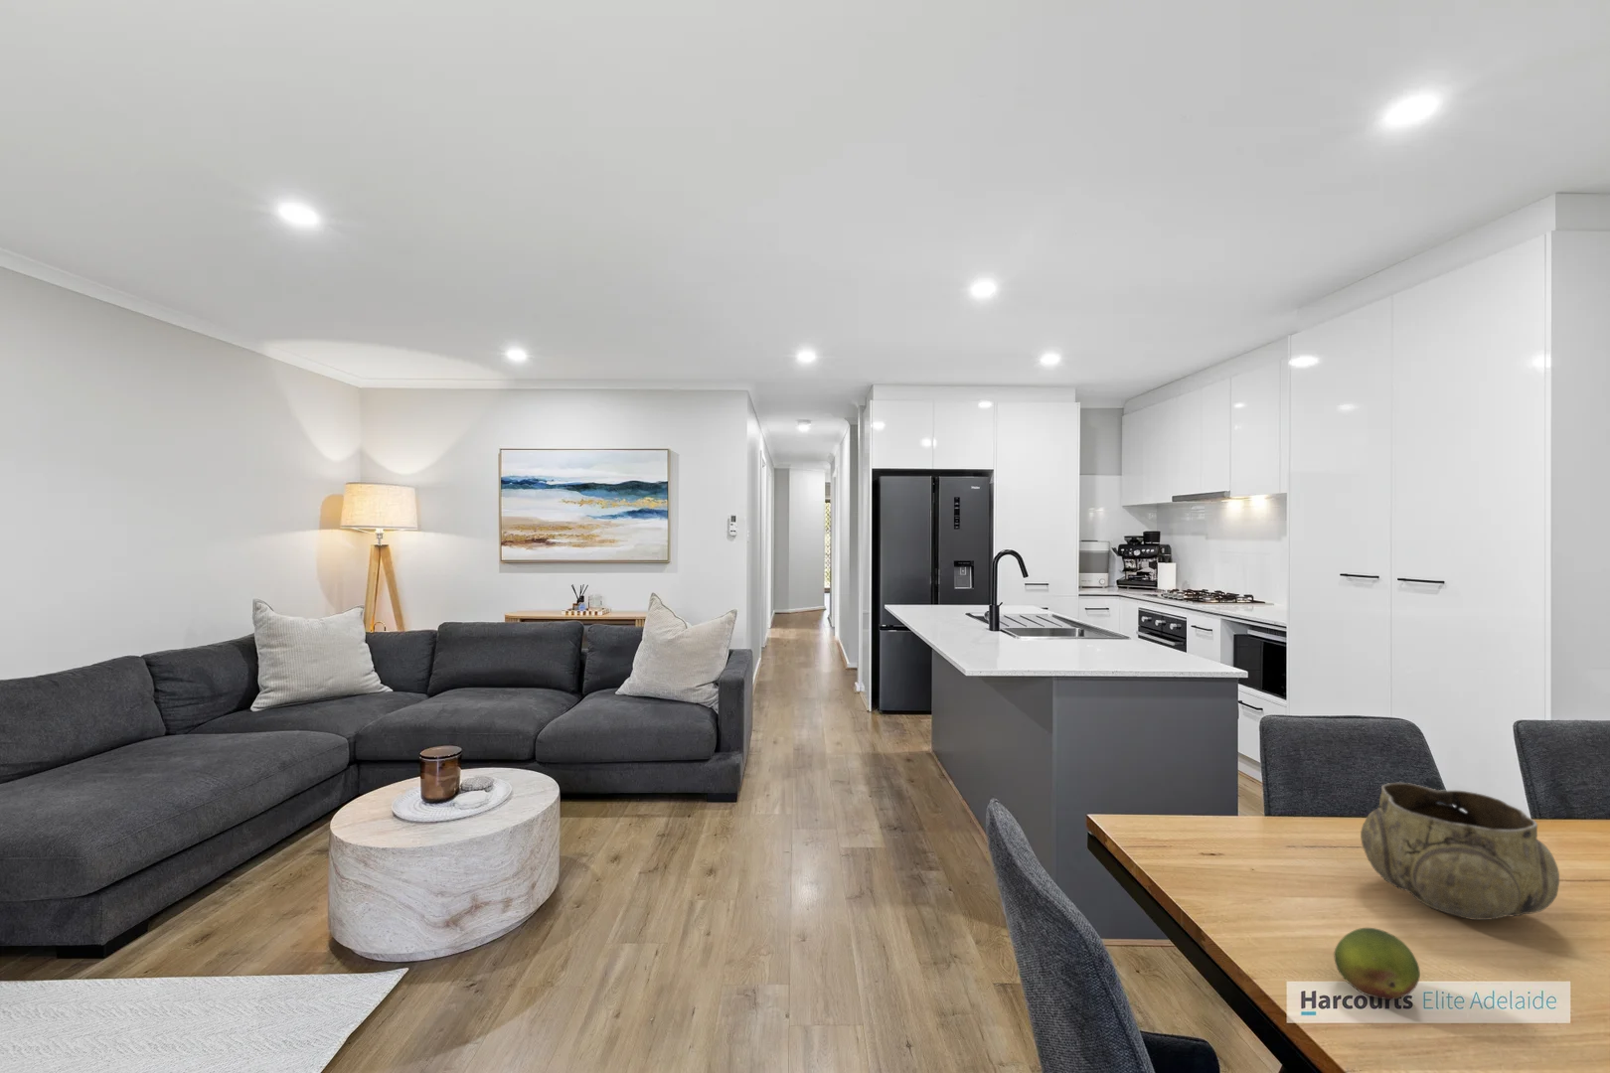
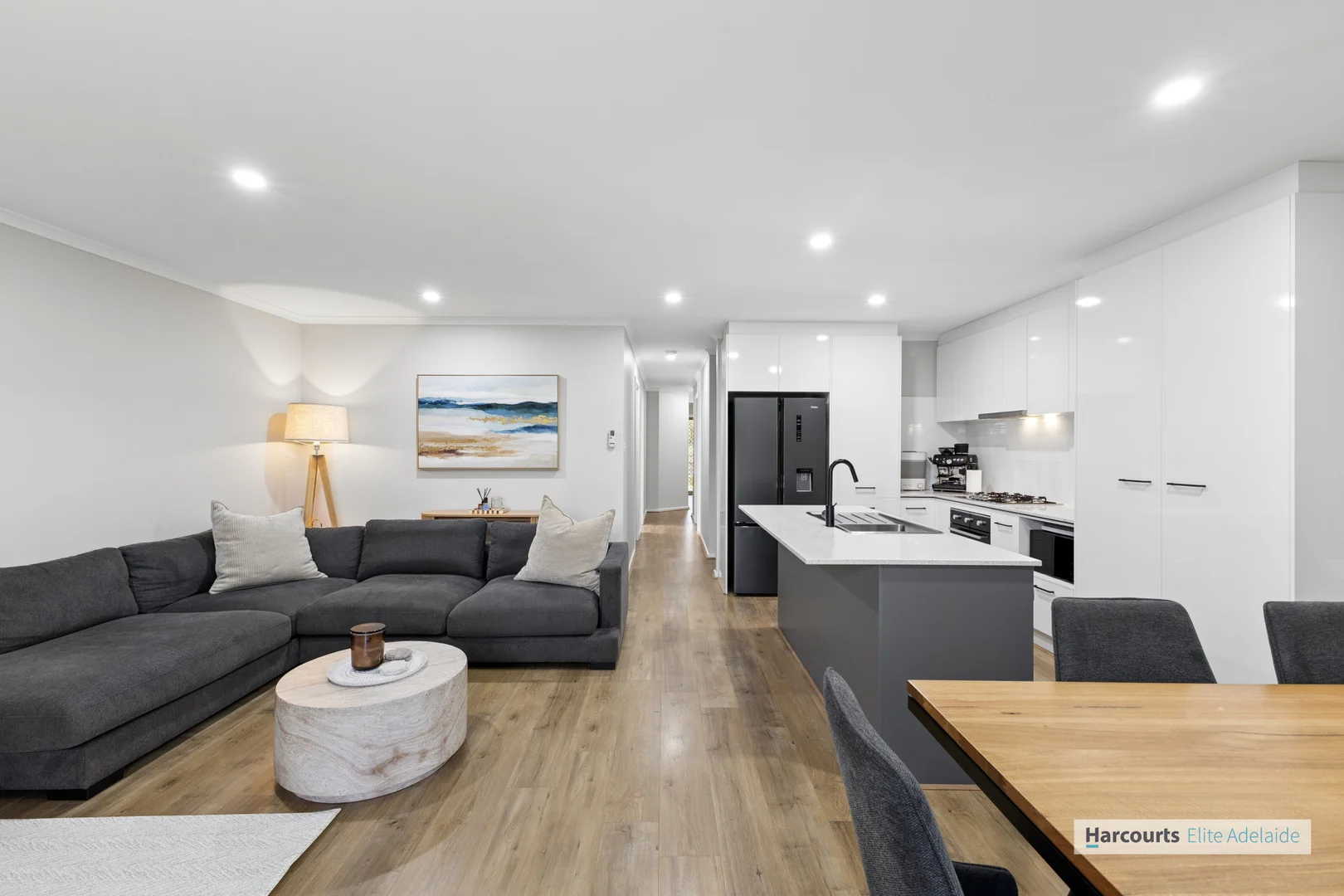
- decorative bowl [1360,782,1561,921]
- fruit [1333,927,1421,1000]
